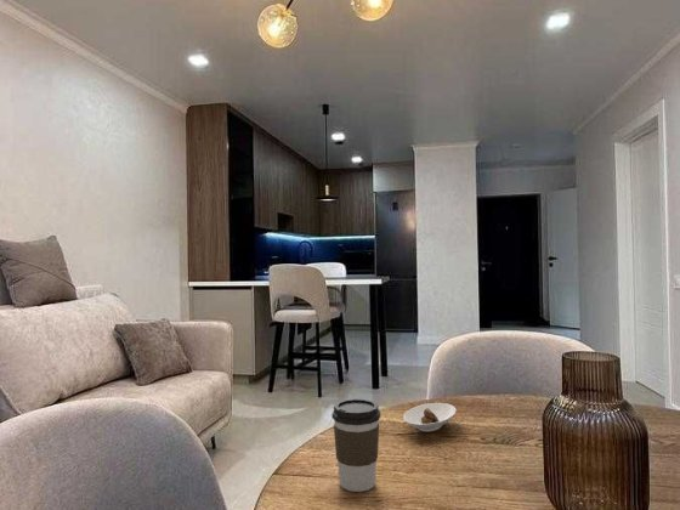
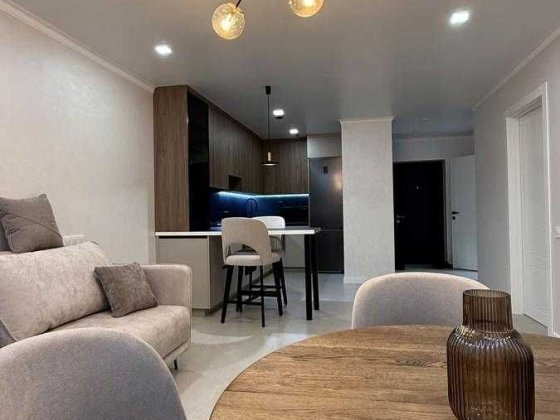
- coffee cup [332,397,381,493]
- saucer [402,402,457,432]
